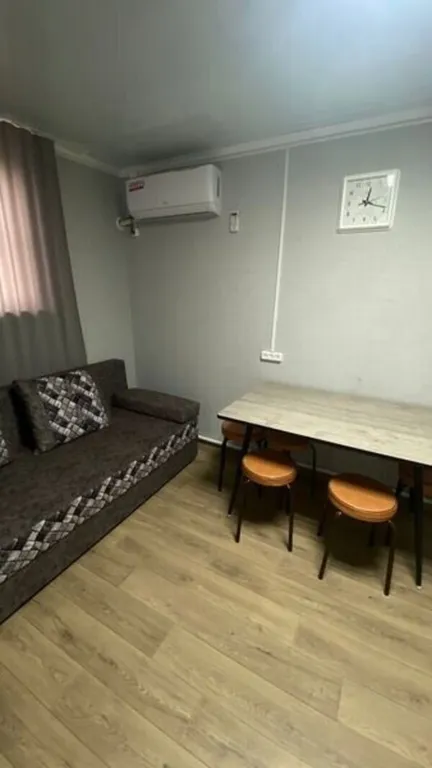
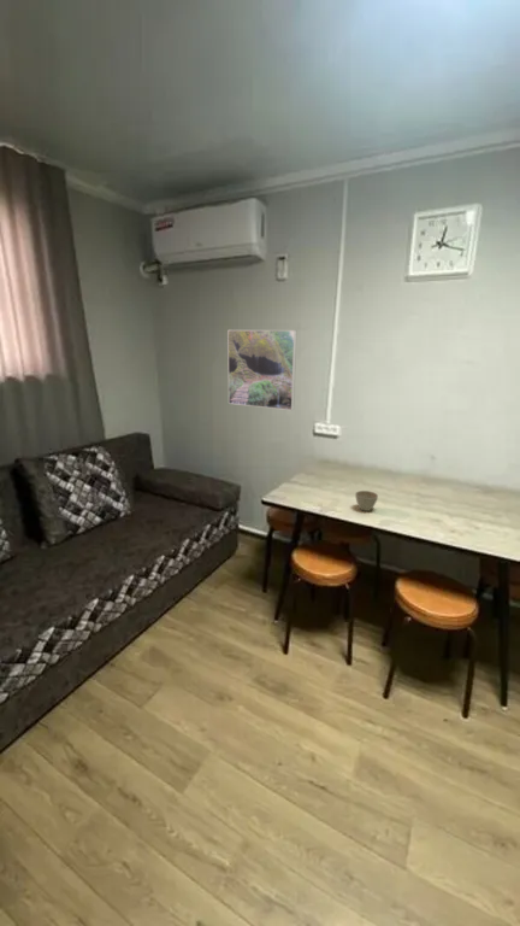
+ flower pot [354,490,379,512]
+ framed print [226,329,297,411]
